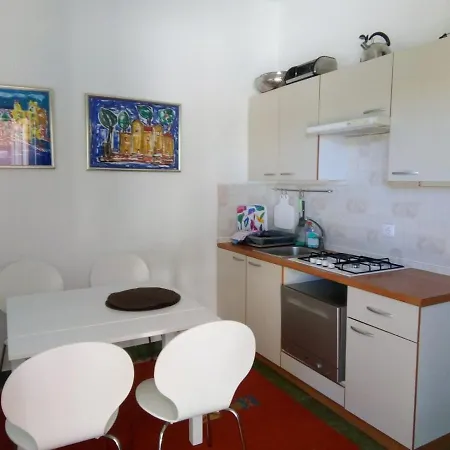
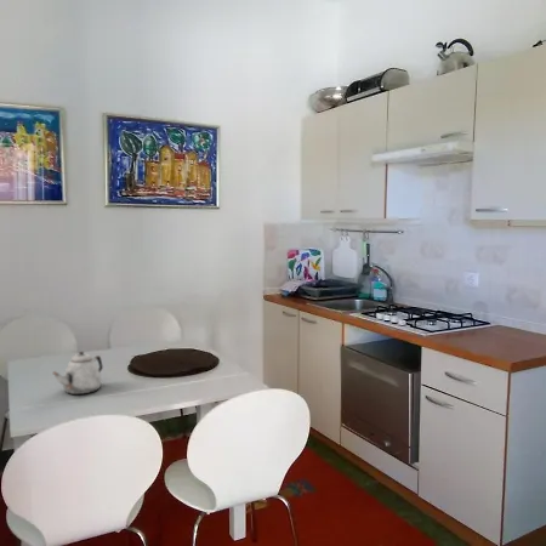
+ teapot [52,351,104,396]
